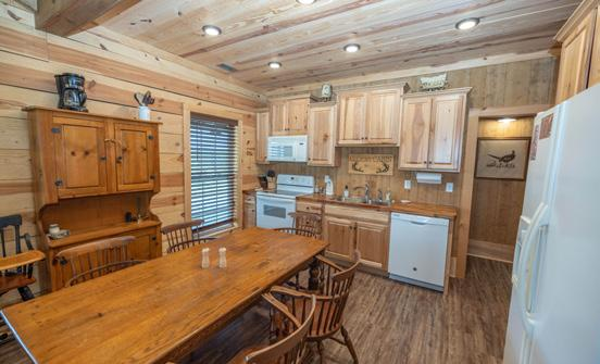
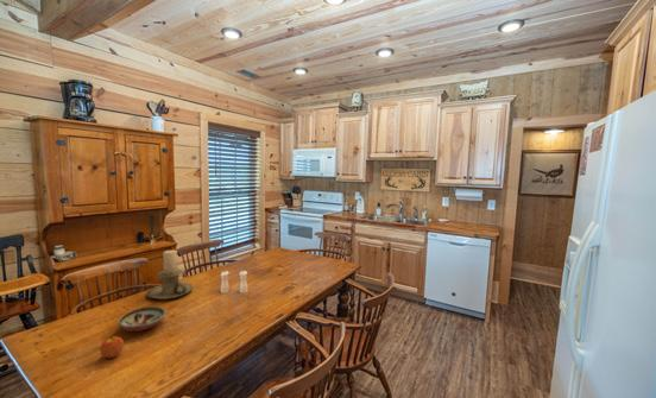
+ candle holder [145,249,194,301]
+ apple [99,335,125,359]
+ decorative bowl [116,305,168,333]
